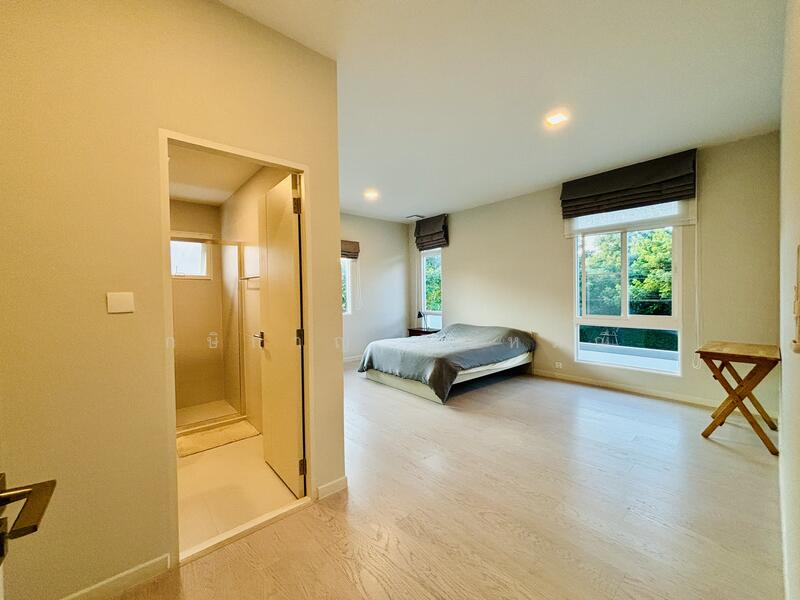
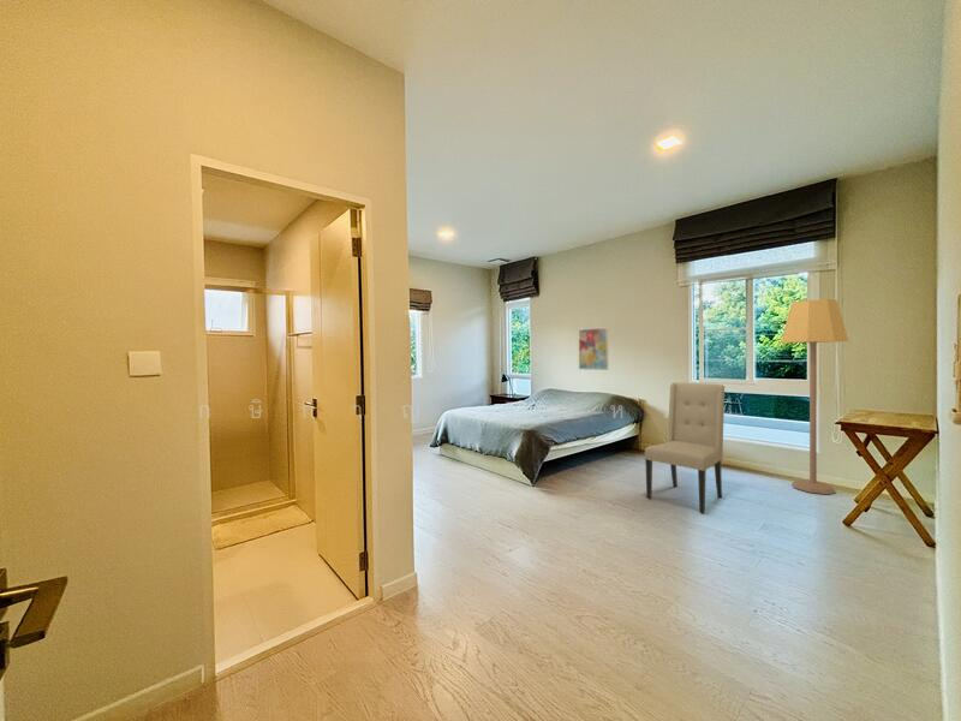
+ chair [644,381,726,514]
+ wall art [578,326,609,371]
+ lamp [780,298,849,495]
